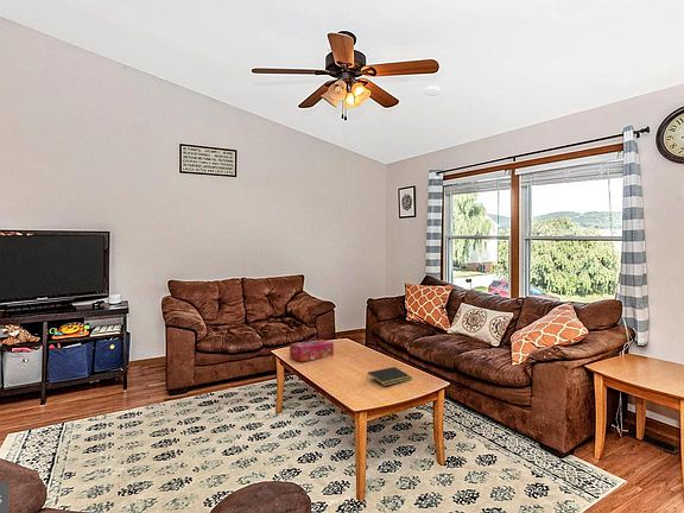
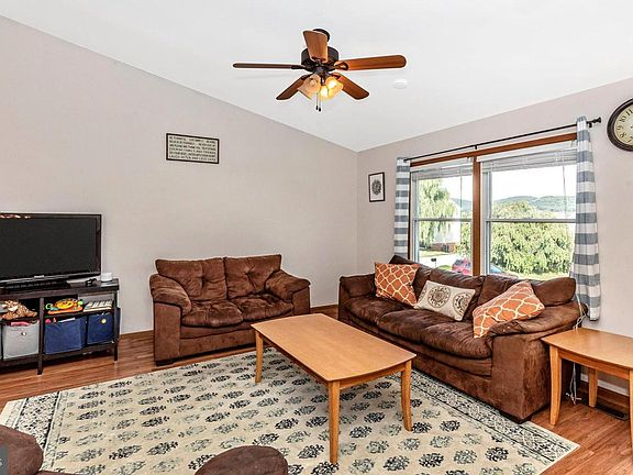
- tissue box [289,338,335,362]
- notepad [366,366,413,387]
